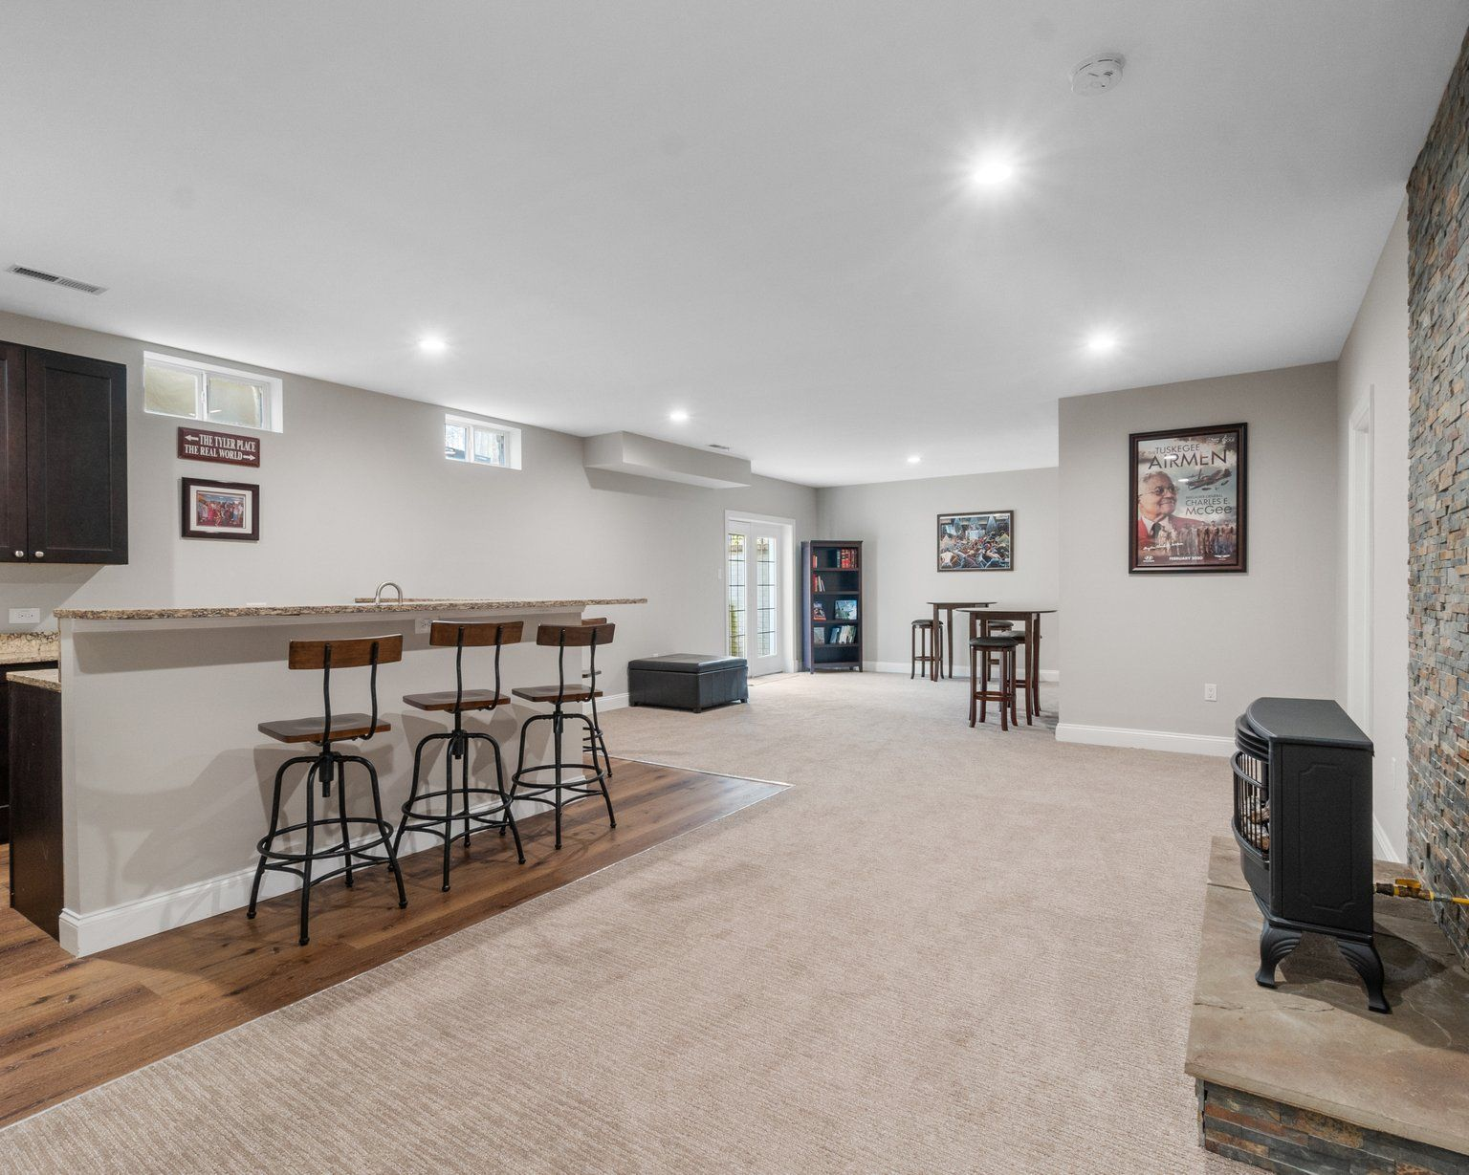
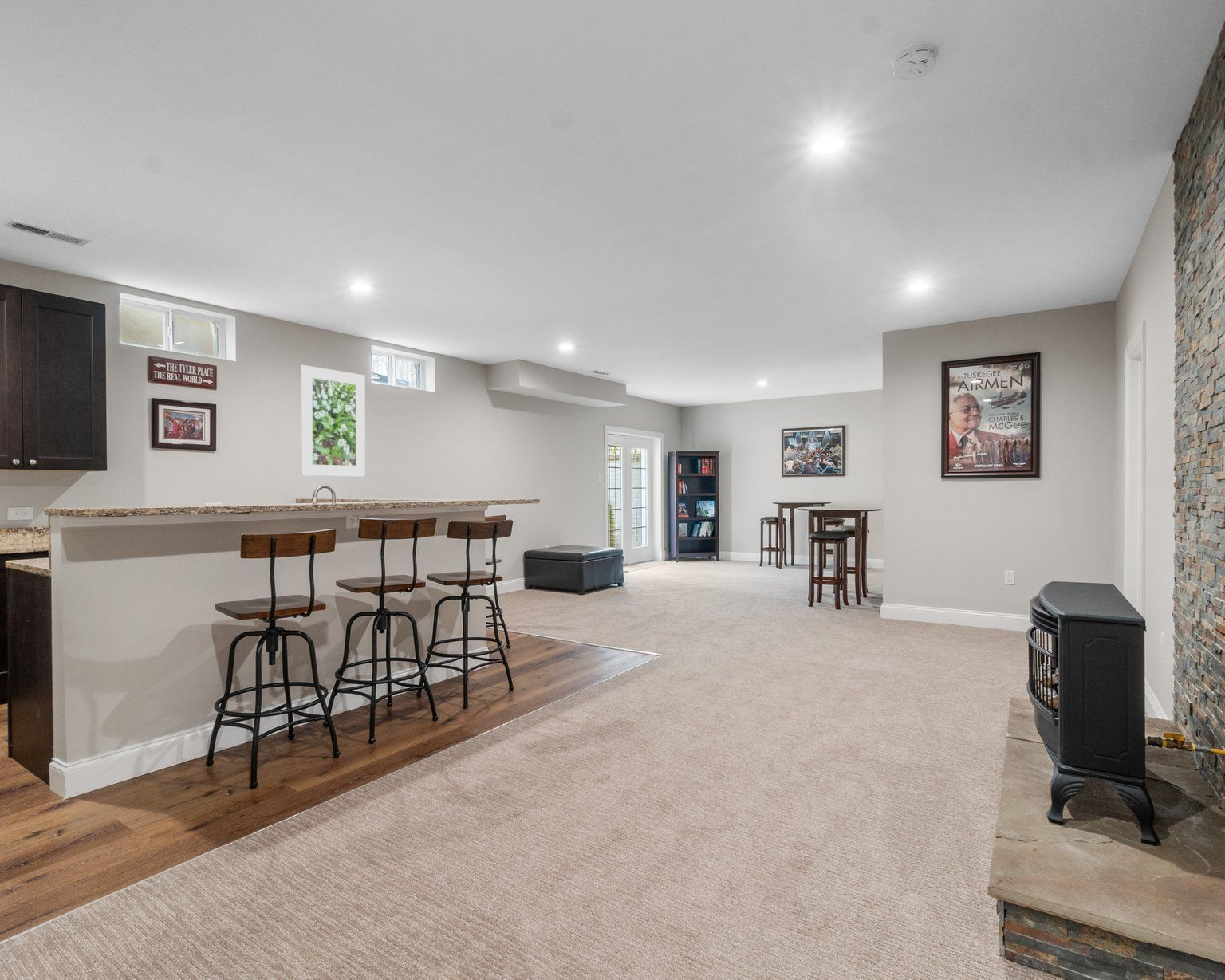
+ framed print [300,364,366,478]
